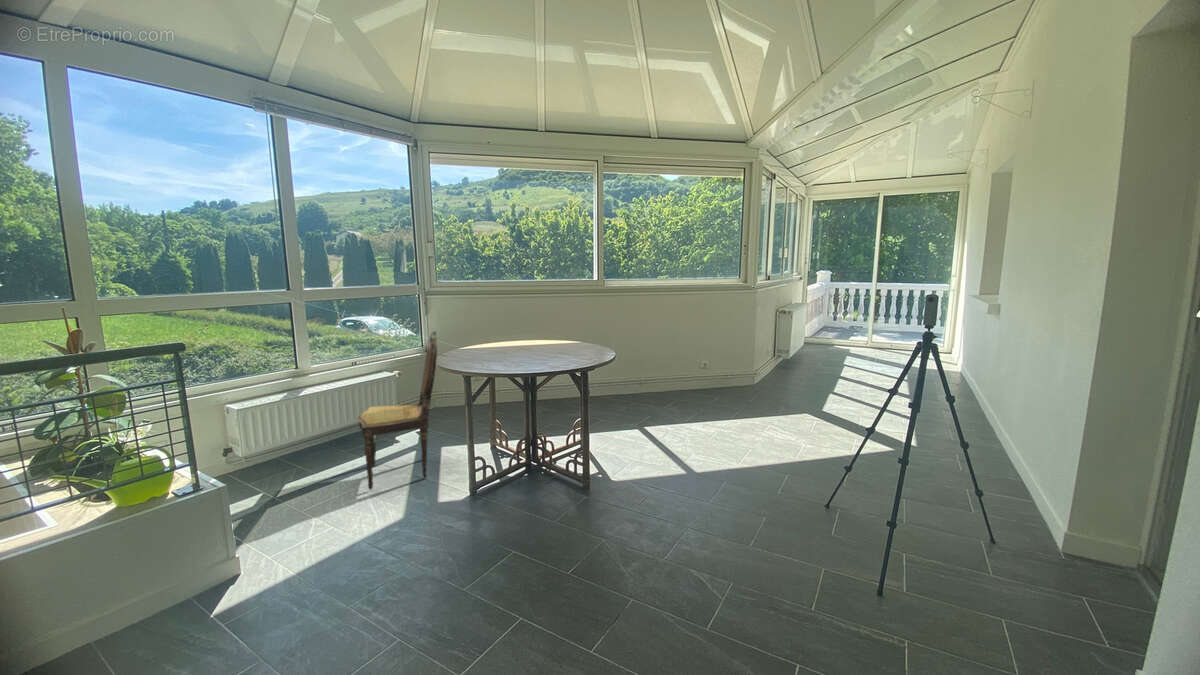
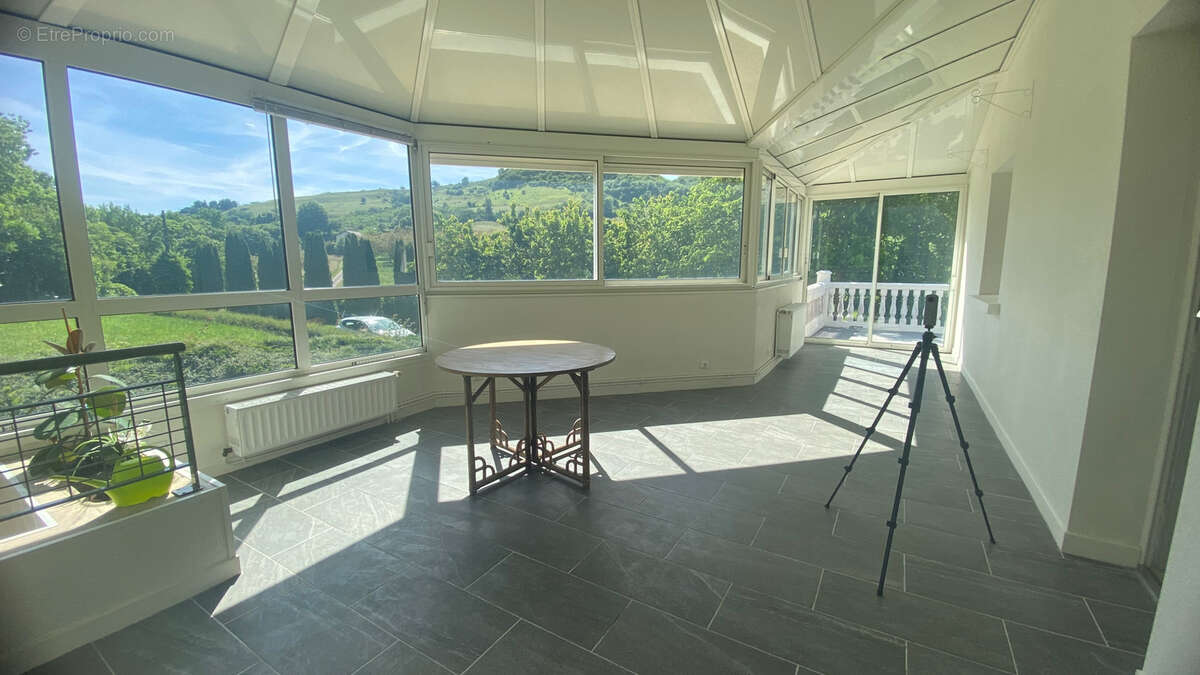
- dining chair [355,330,438,491]
